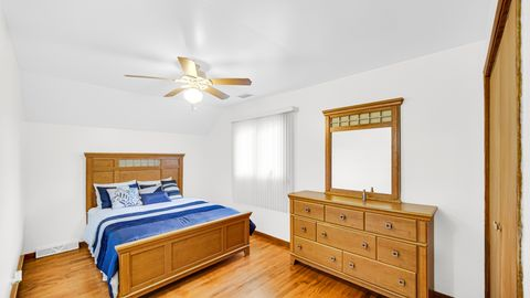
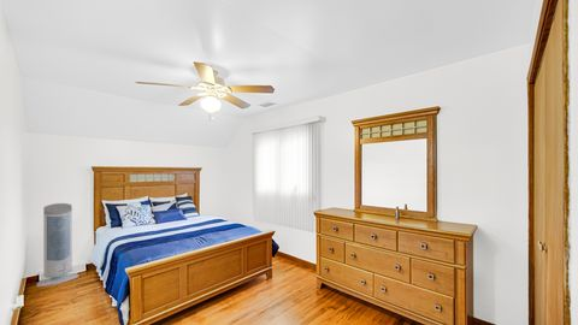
+ air purifier [35,202,79,288]
